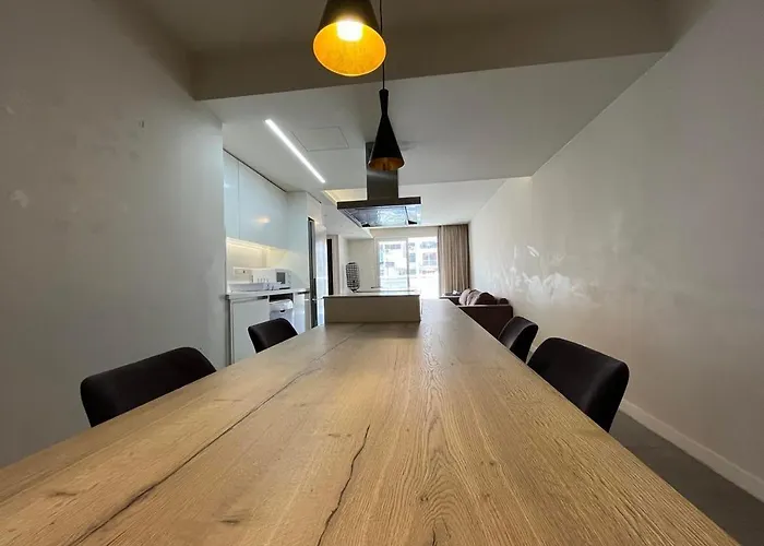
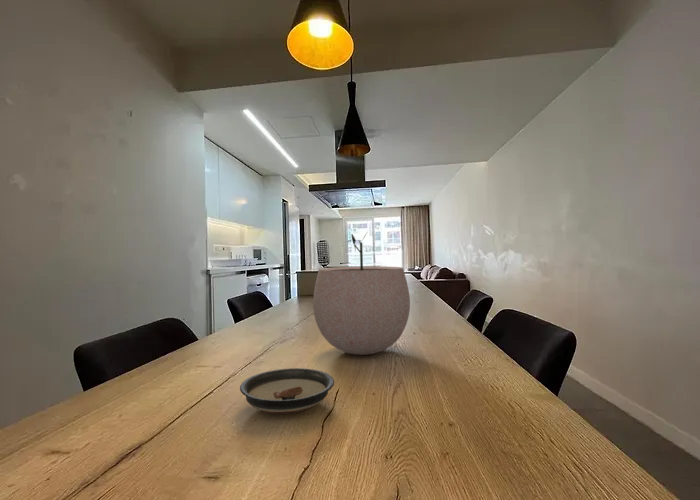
+ saucer [239,367,335,415]
+ plant pot [312,232,411,356]
